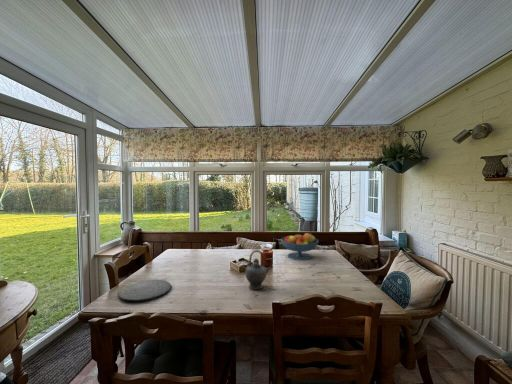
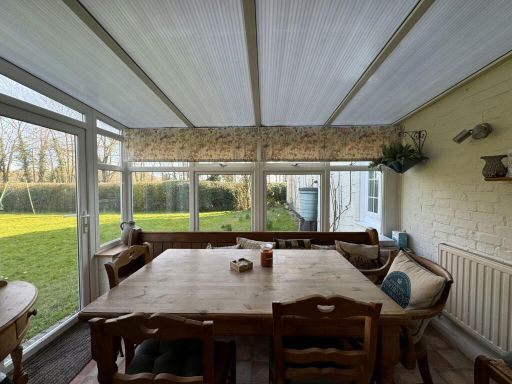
- fruit bowl [280,232,320,261]
- plate [117,279,172,302]
- teapot [244,249,272,291]
